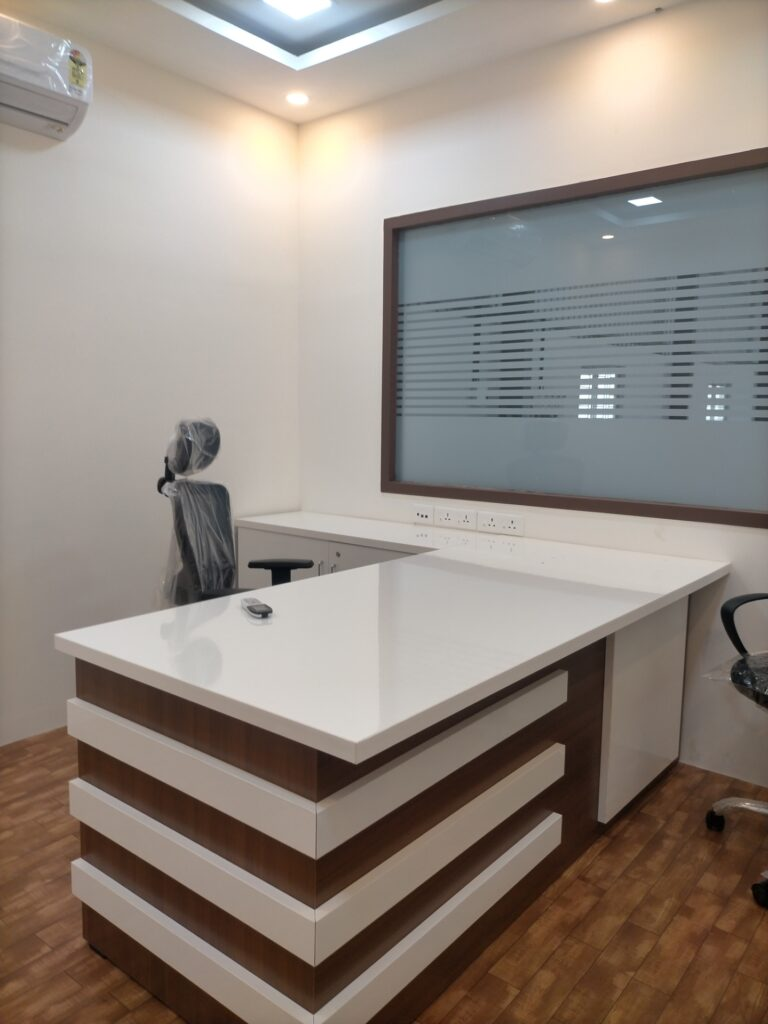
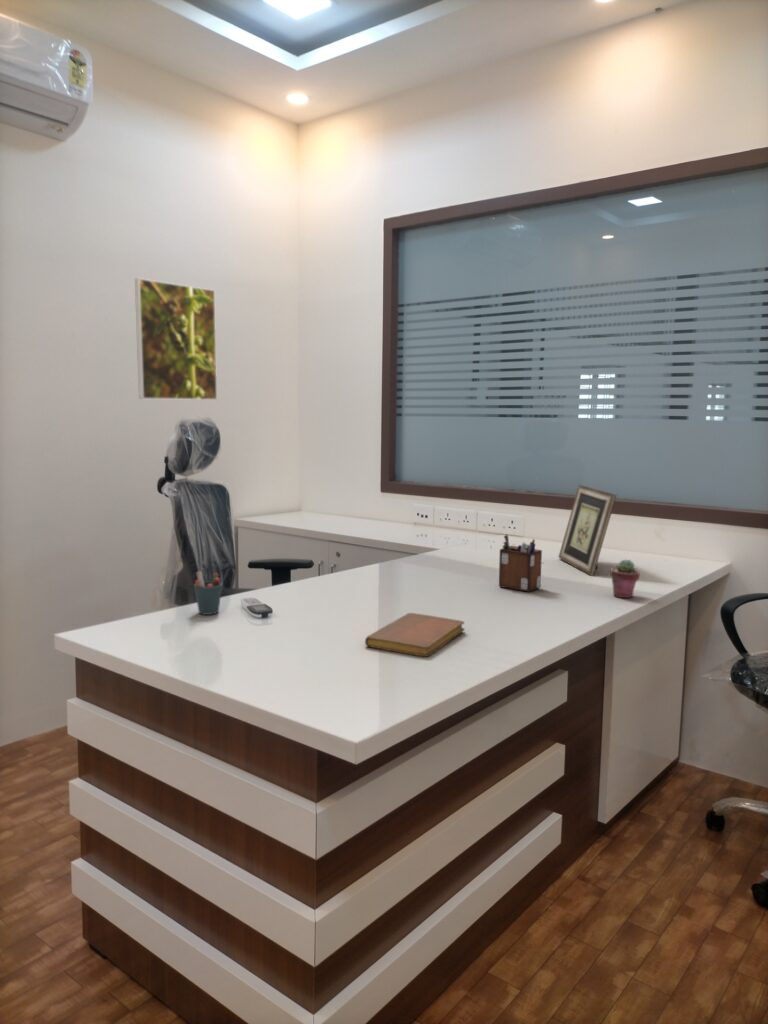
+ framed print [134,277,218,401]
+ picture frame [557,484,618,577]
+ potted succulent [609,559,641,599]
+ pen holder [193,570,223,616]
+ notebook [364,612,465,658]
+ desk organizer [498,533,543,593]
